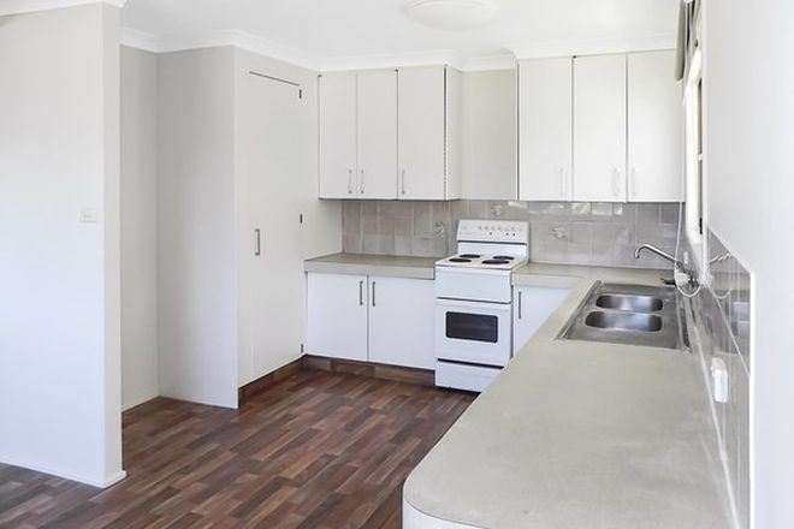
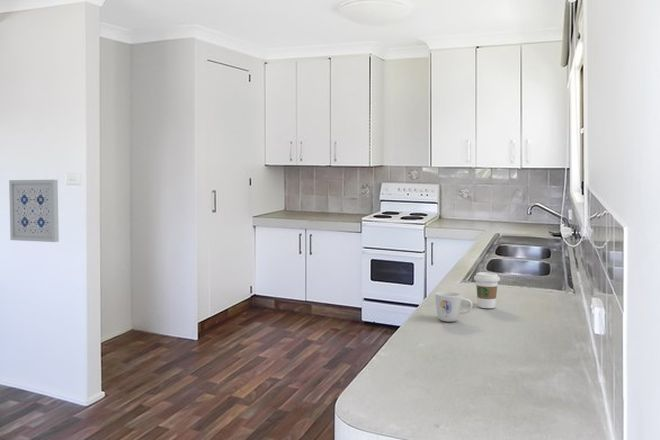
+ coffee cup [473,271,501,309]
+ wall art [8,179,60,243]
+ mug [434,291,473,323]
